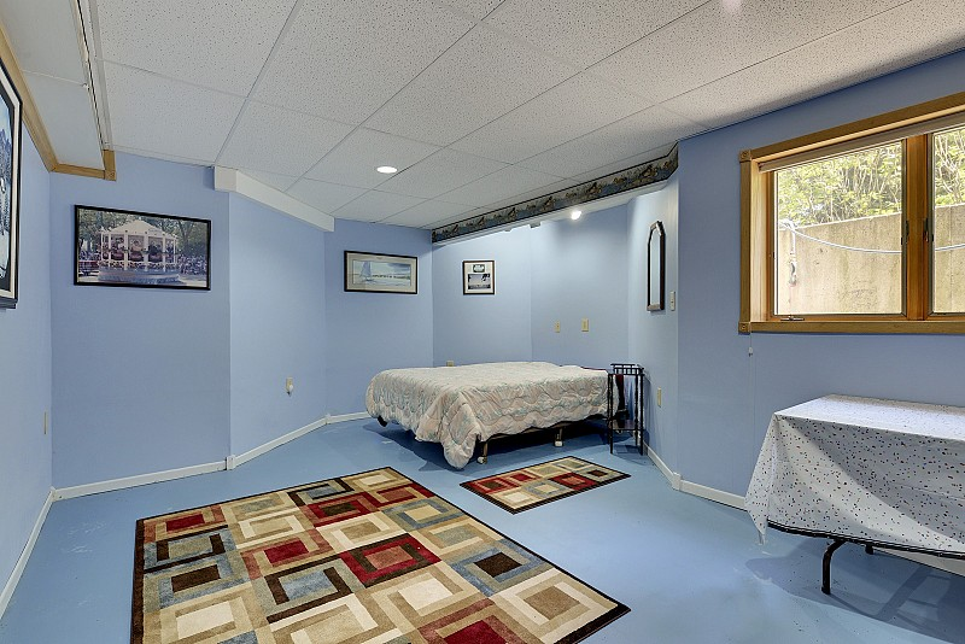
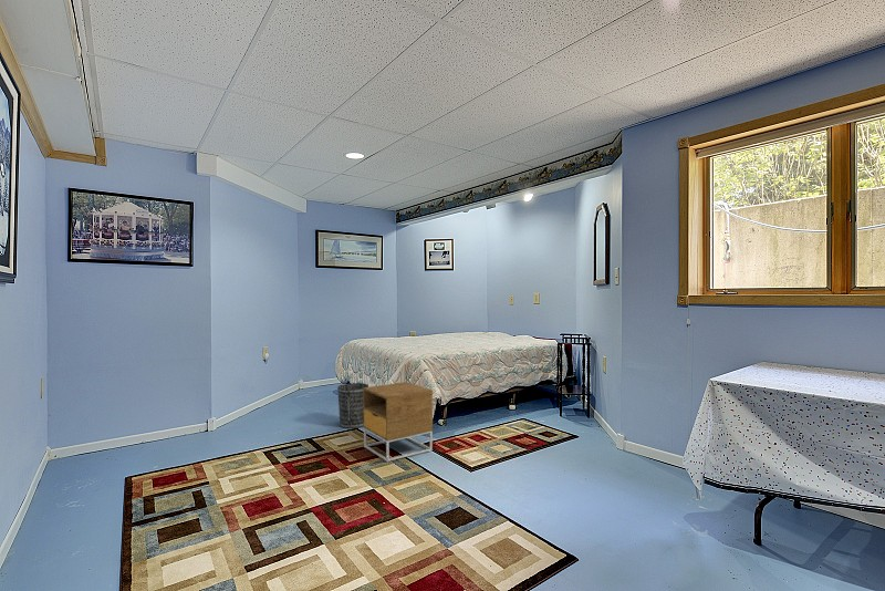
+ nightstand [363,381,434,464]
+ wastebasket [336,382,369,429]
